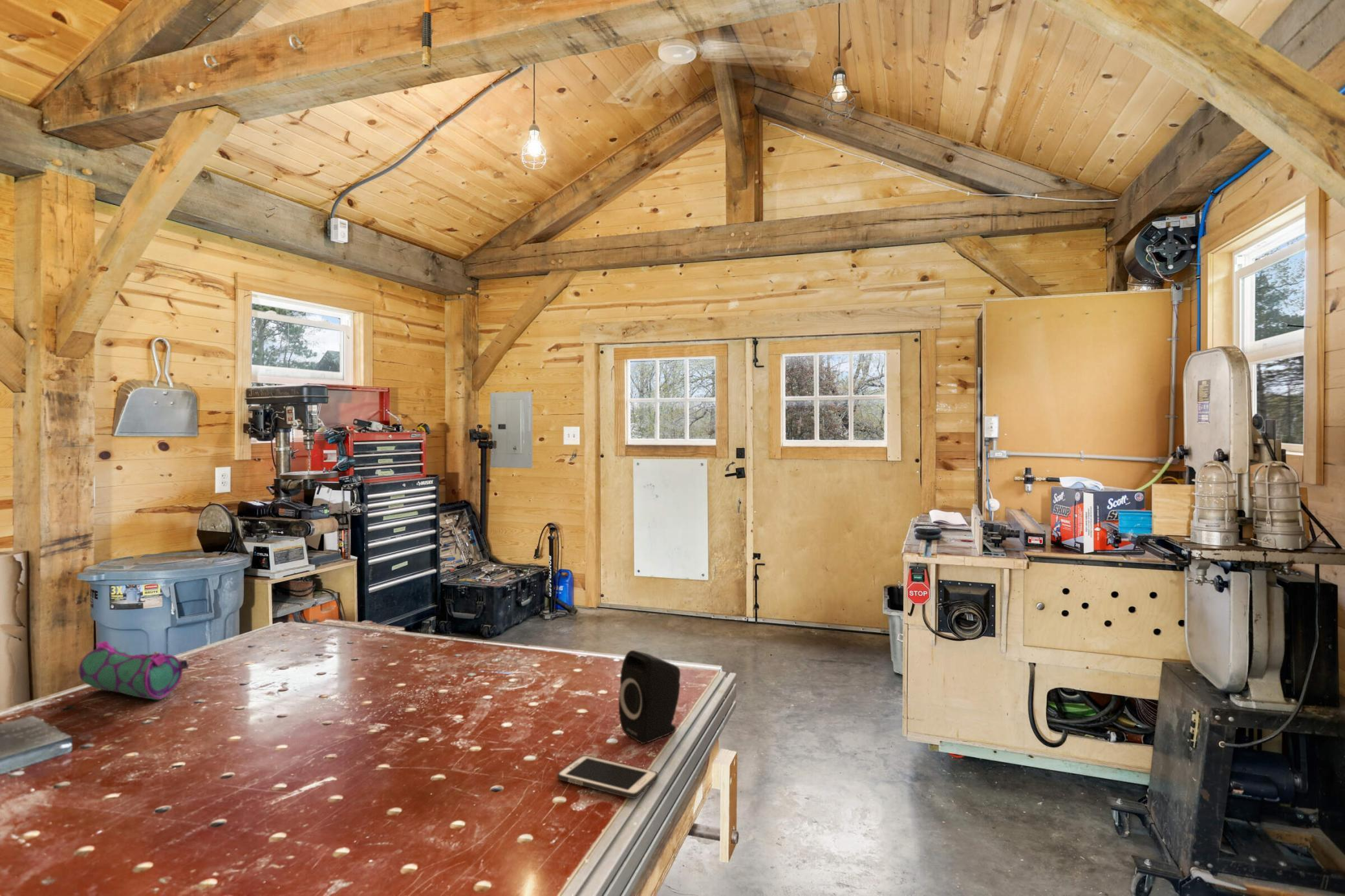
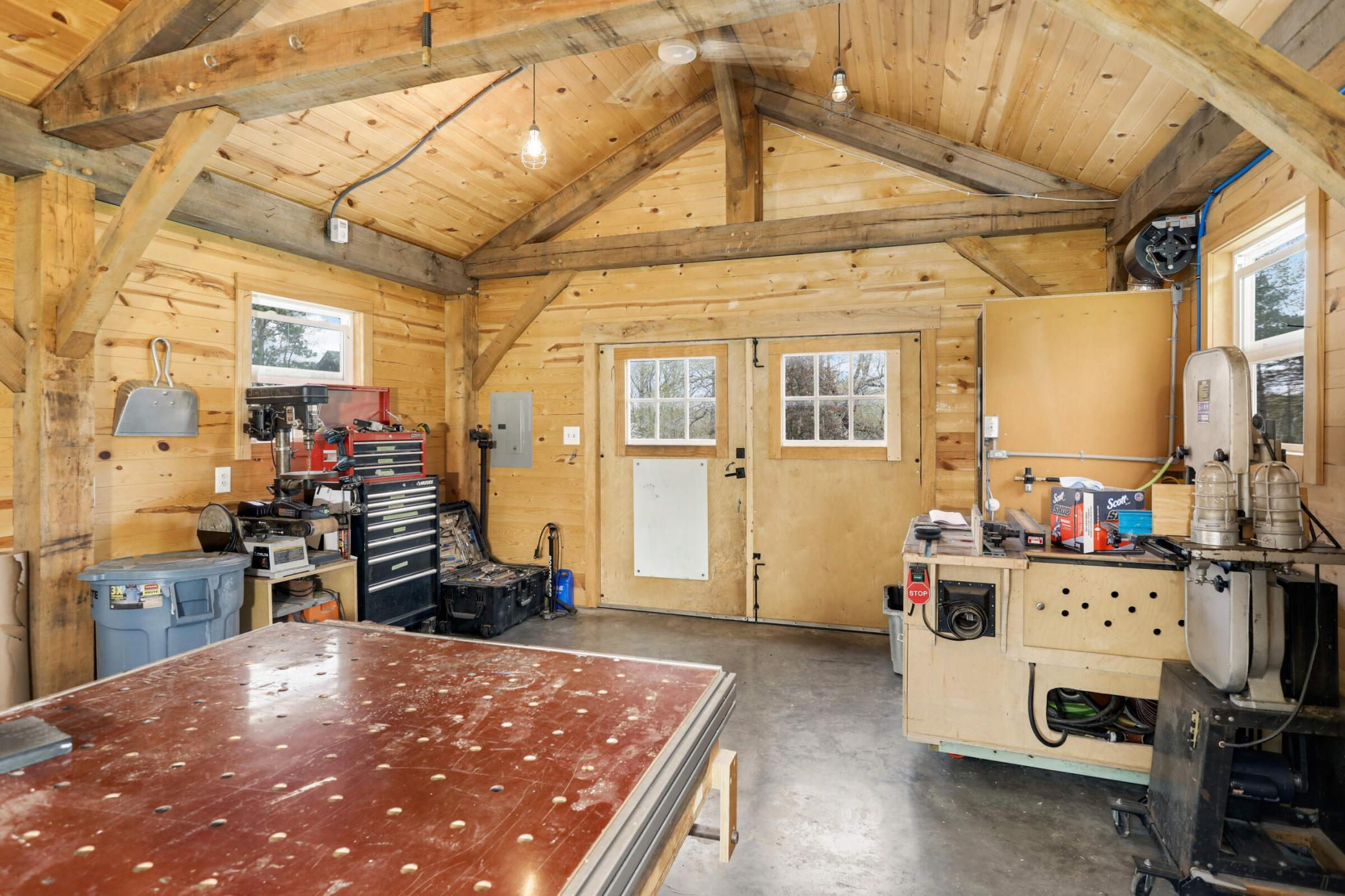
- speaker [618,650,681,745]
- cell phone [557,754,659,800]
- pencil case [78,640,189,700]
